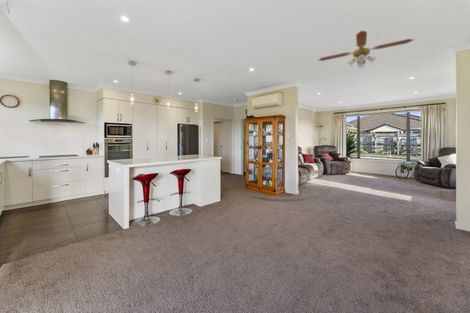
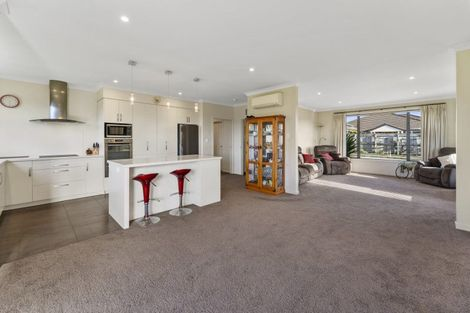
- ceiling fan [318,30,415,69]
